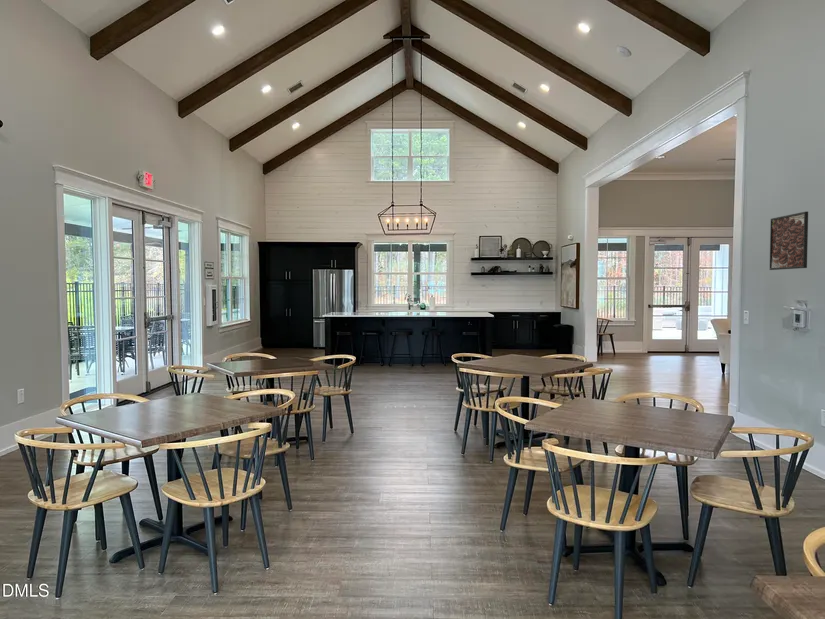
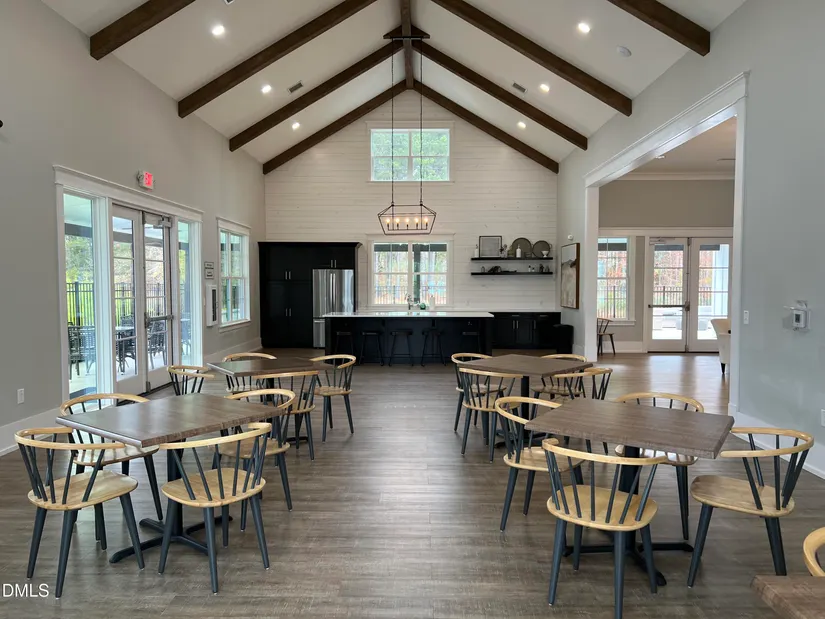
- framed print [769,211,809,271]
